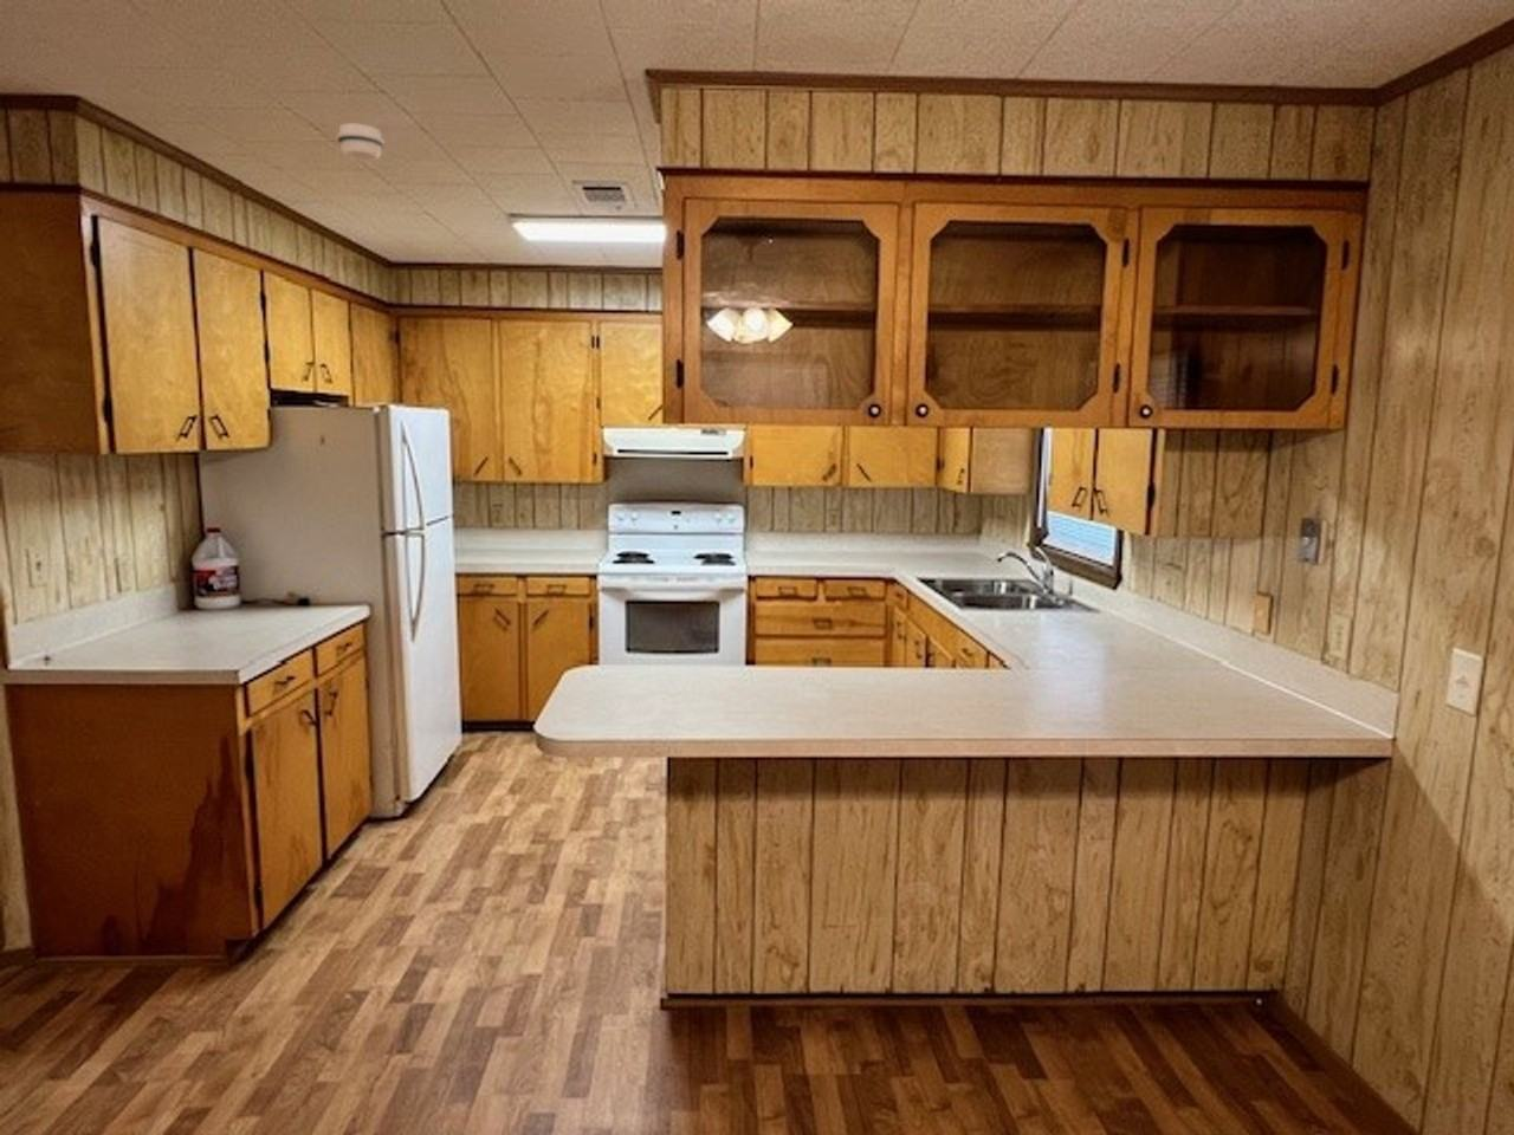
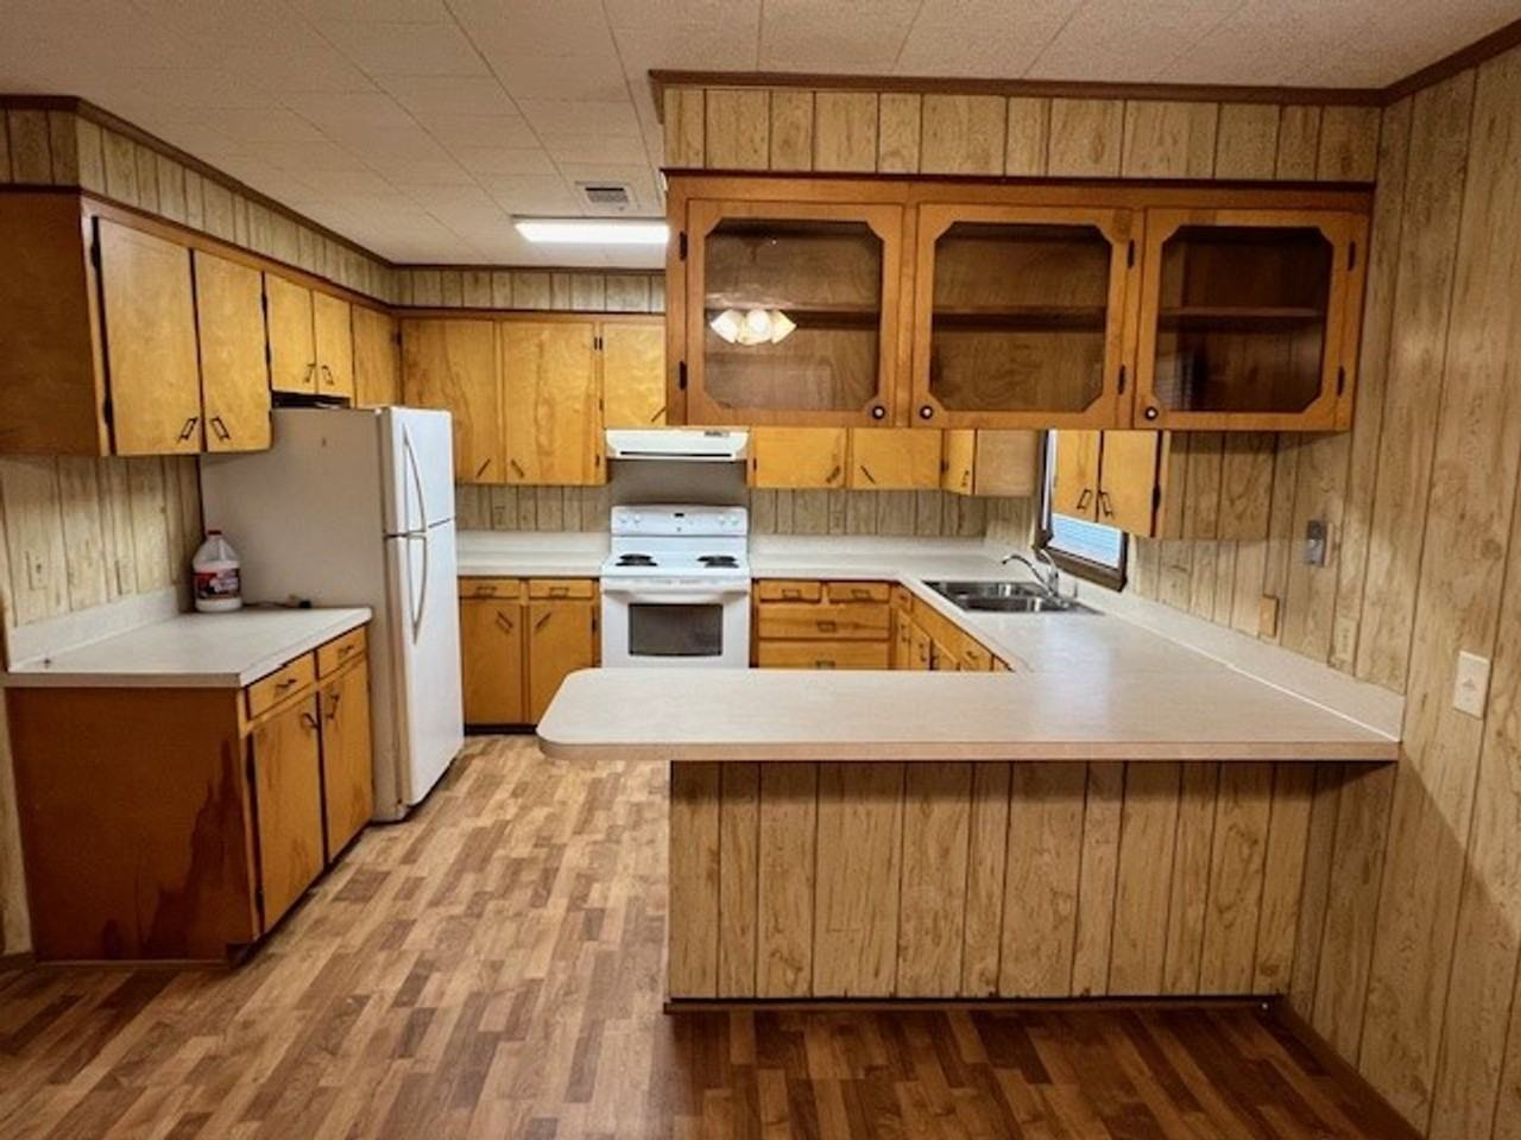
- smoke detector [336,122,385,162]
